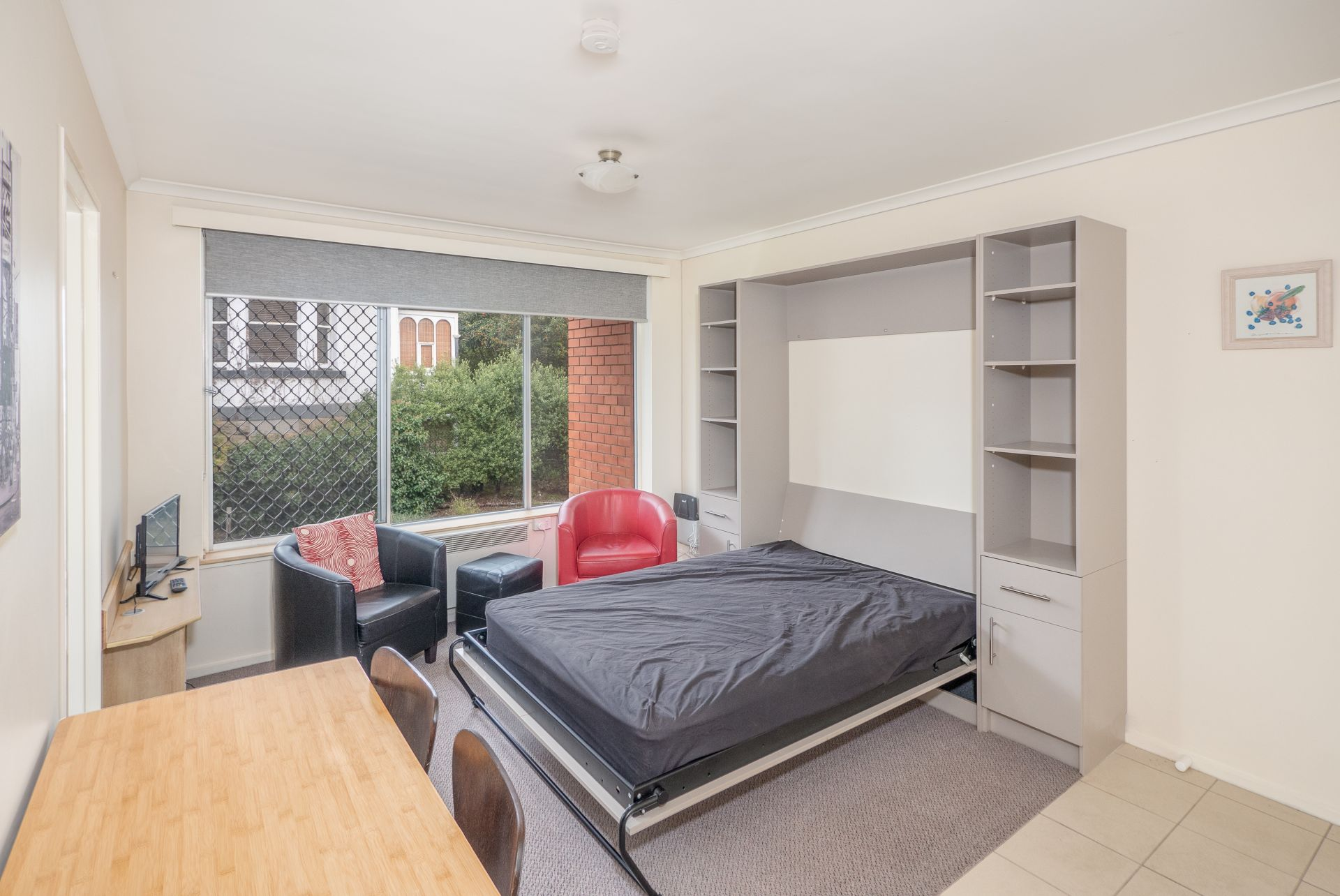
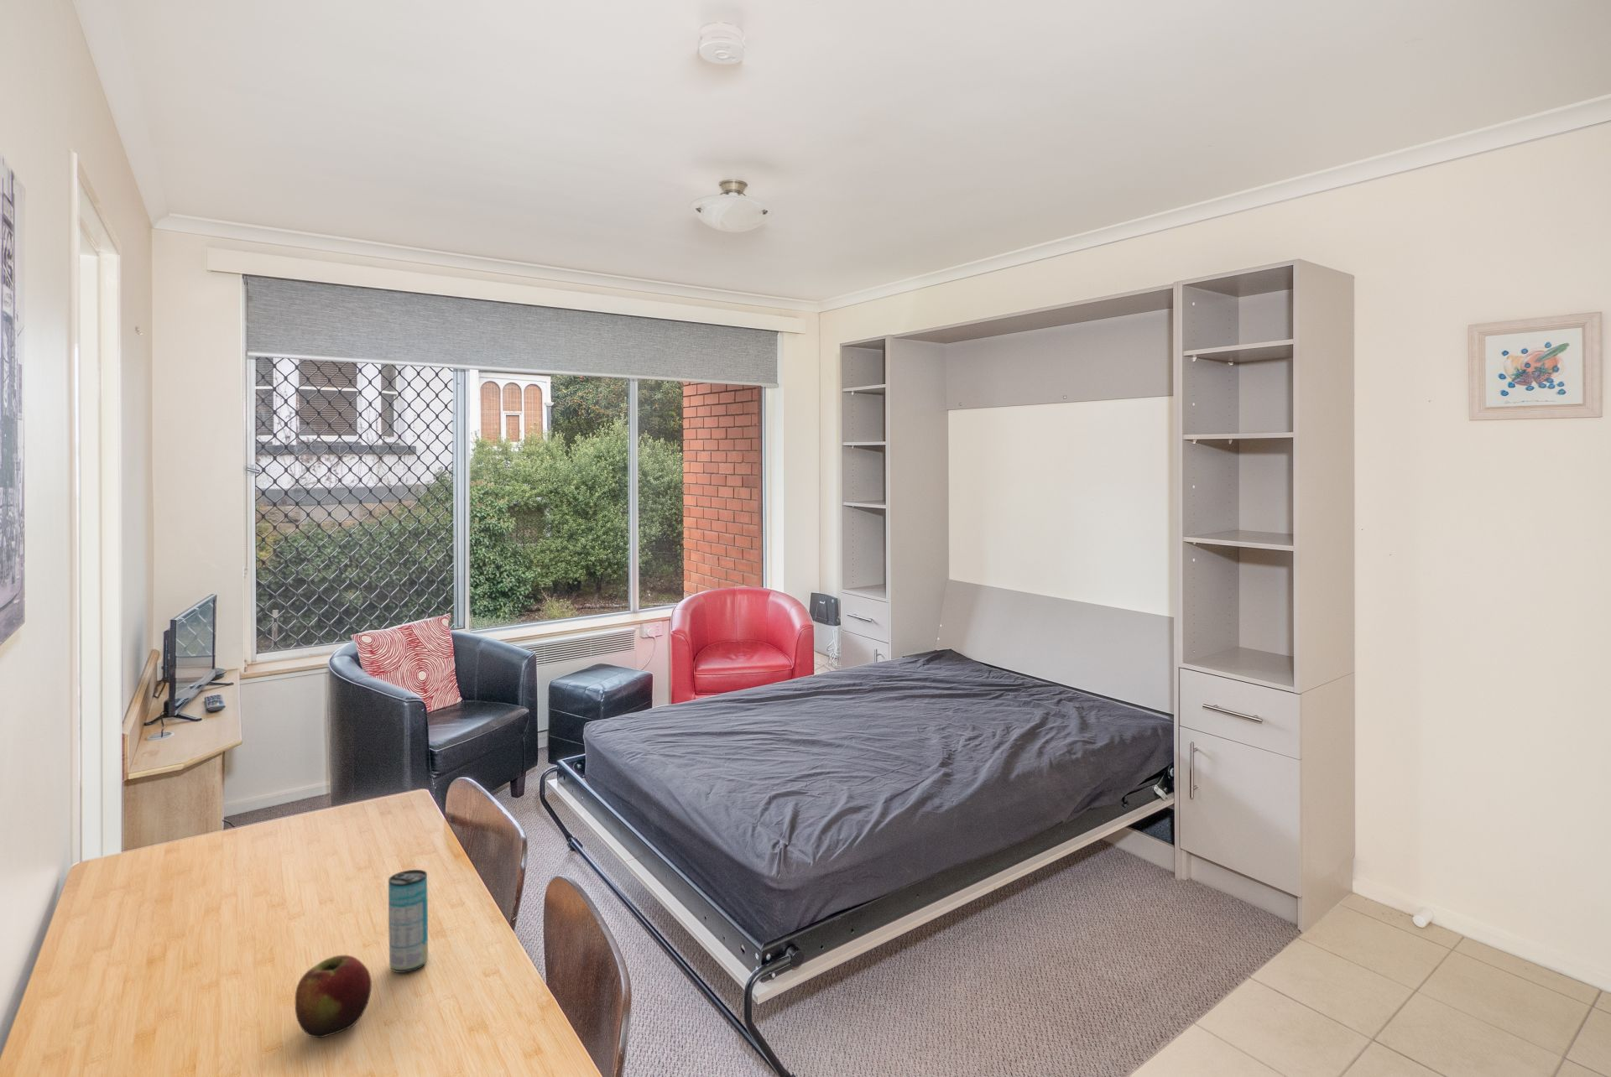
+ apple [295,954,373,1039]
+ beverage can [387,869,429,974]
